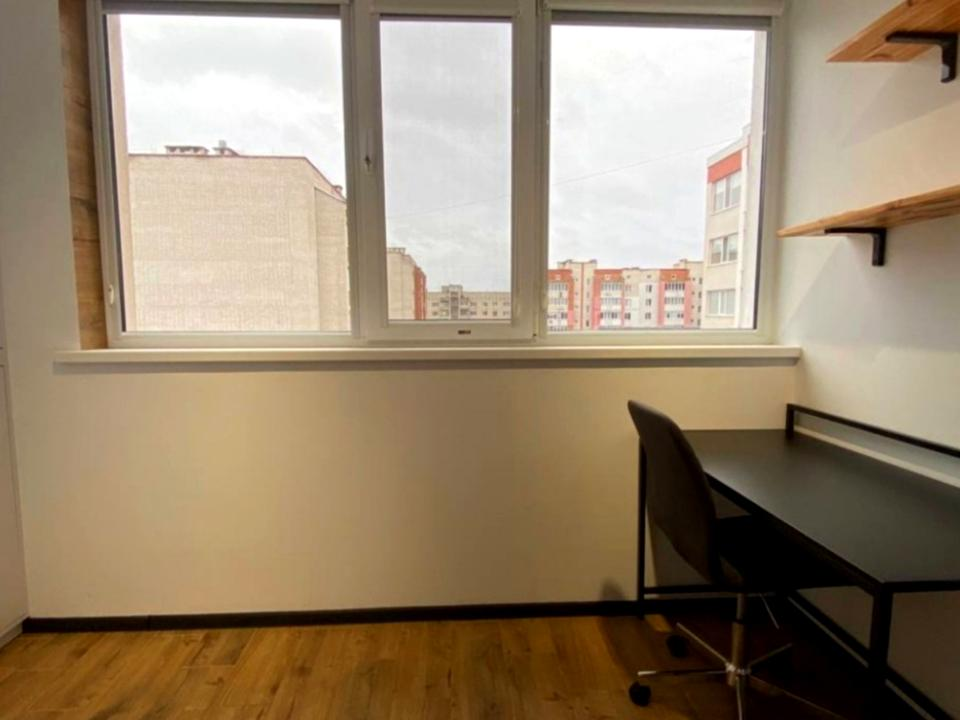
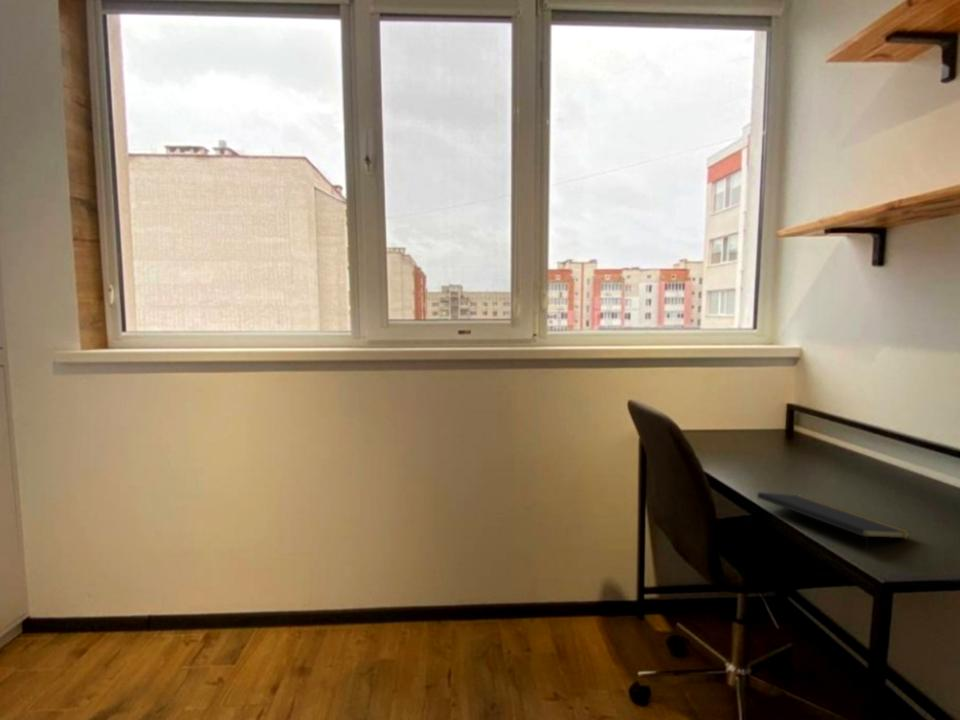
+ notepad [756,491,912,555]
